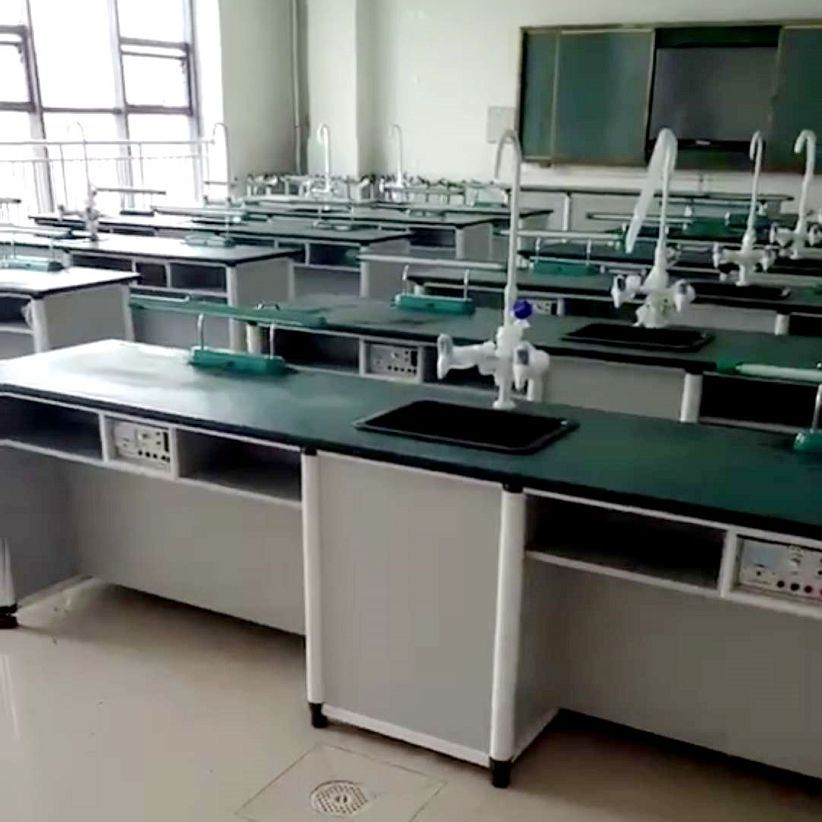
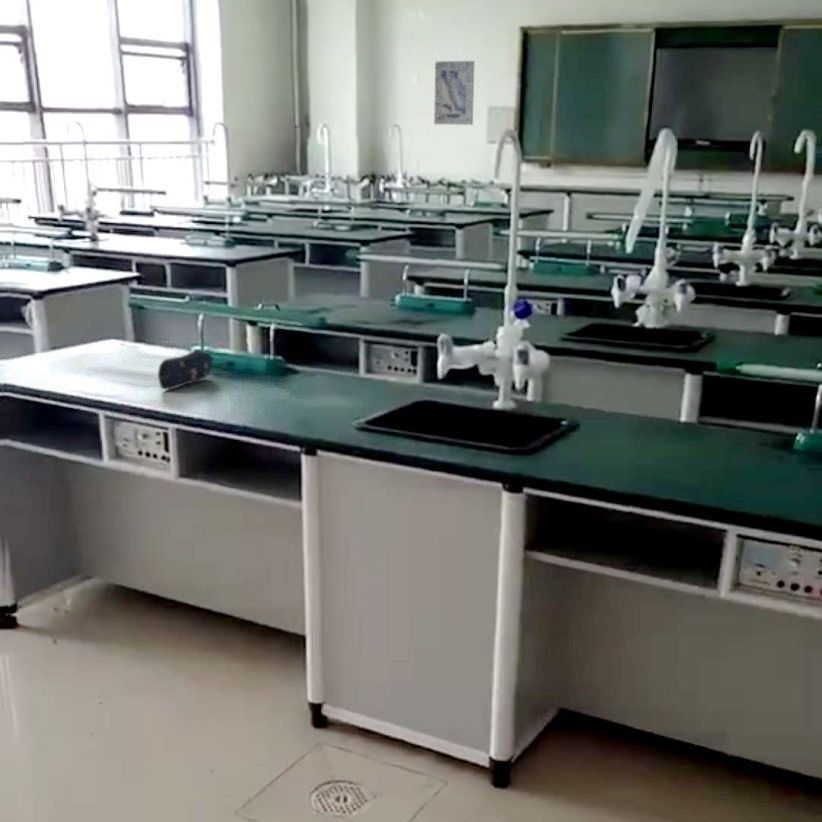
+ pencil case [157,349,215,390]
+ wall art [433,60,475,126]
